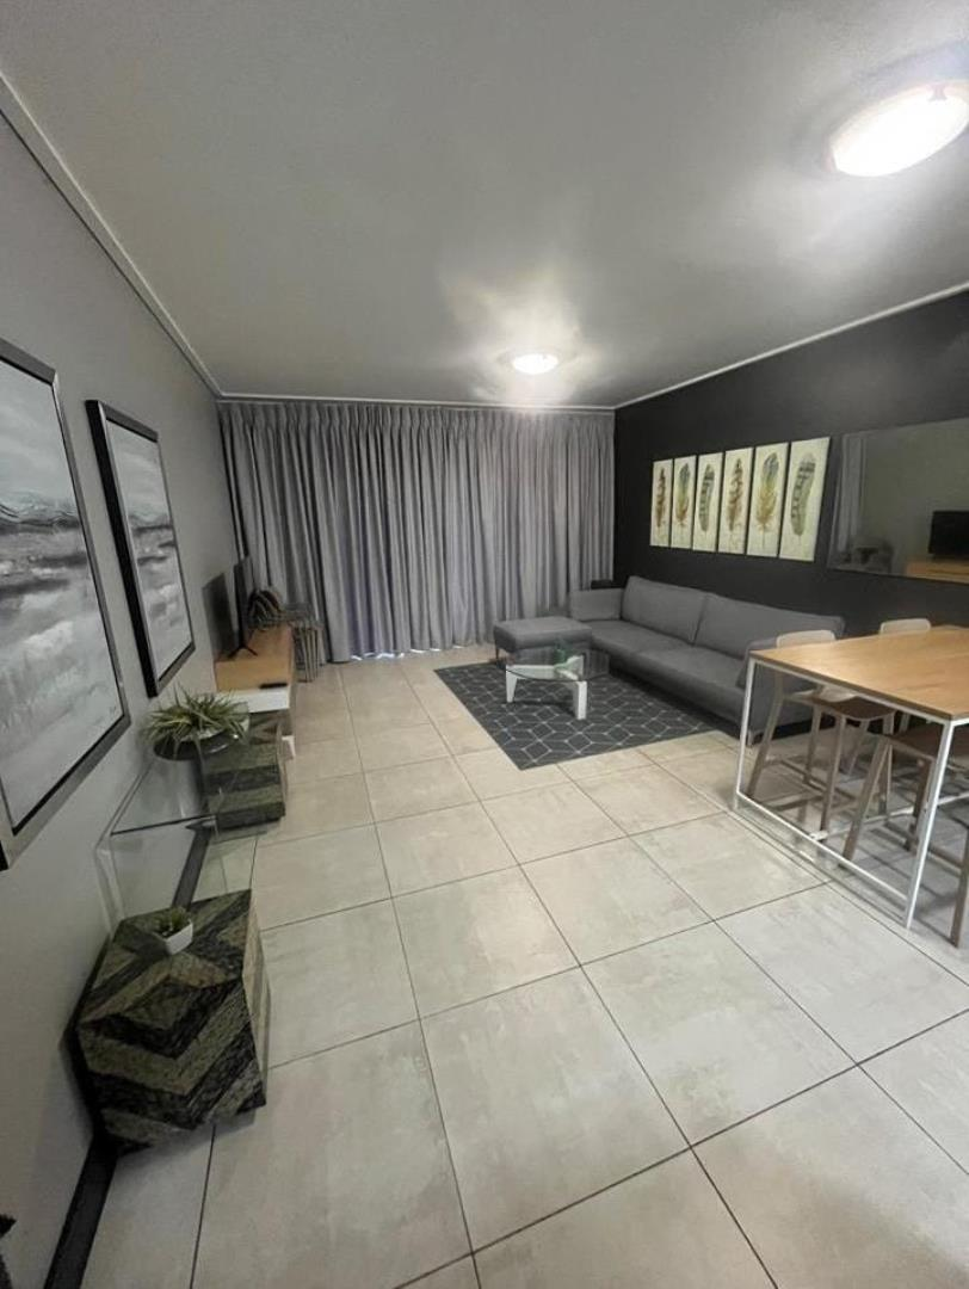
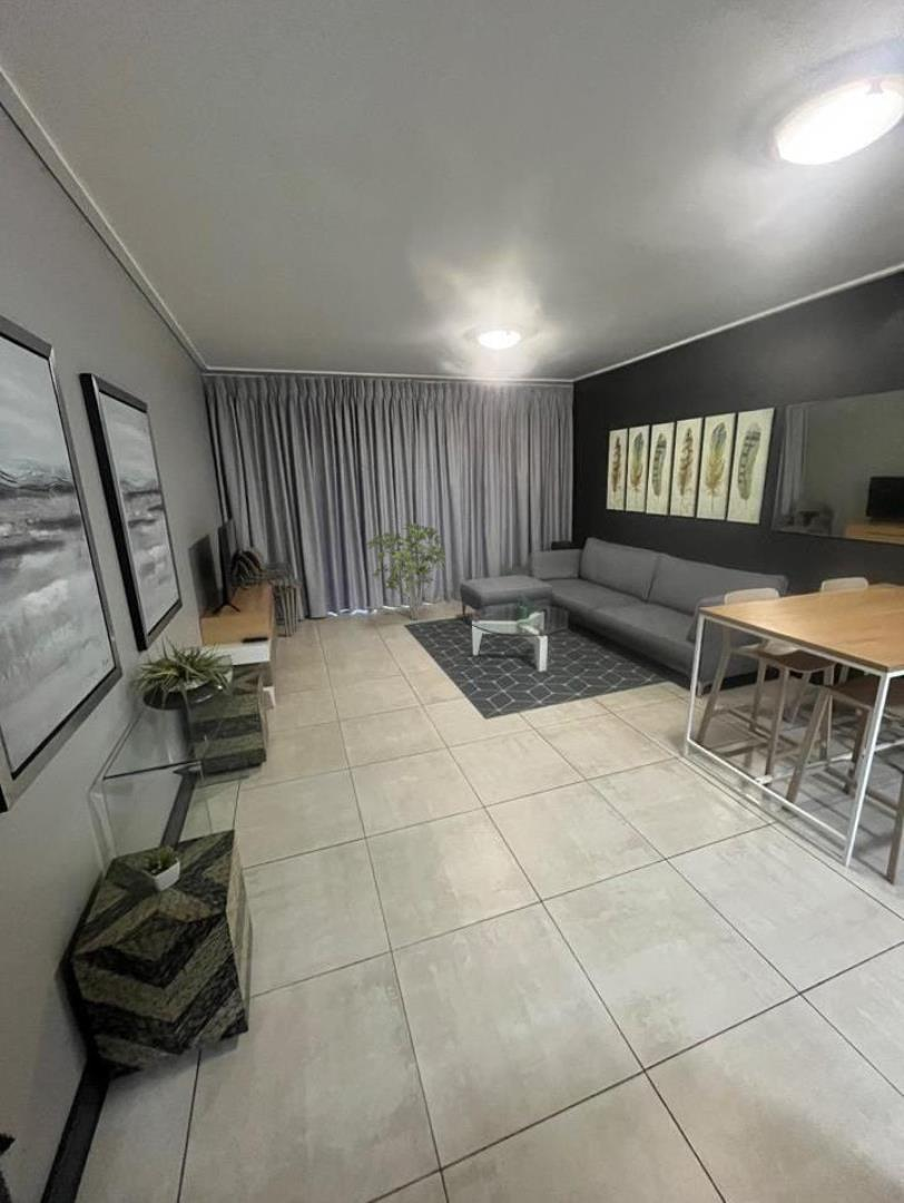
+ shrub [365,522,446,620]
